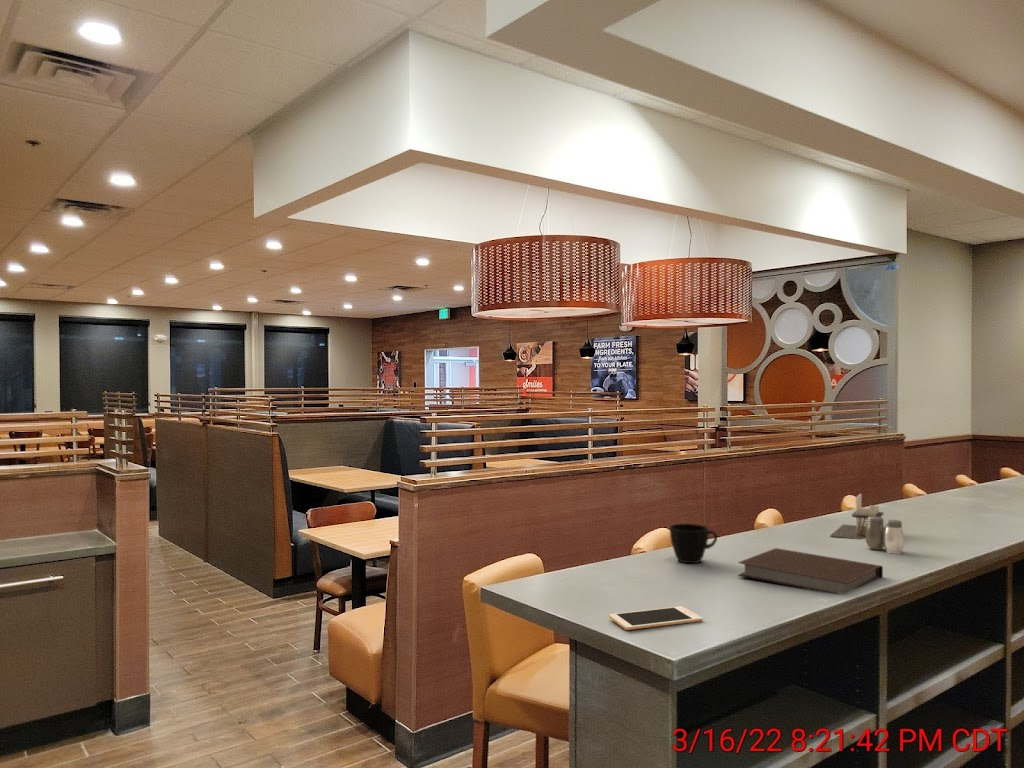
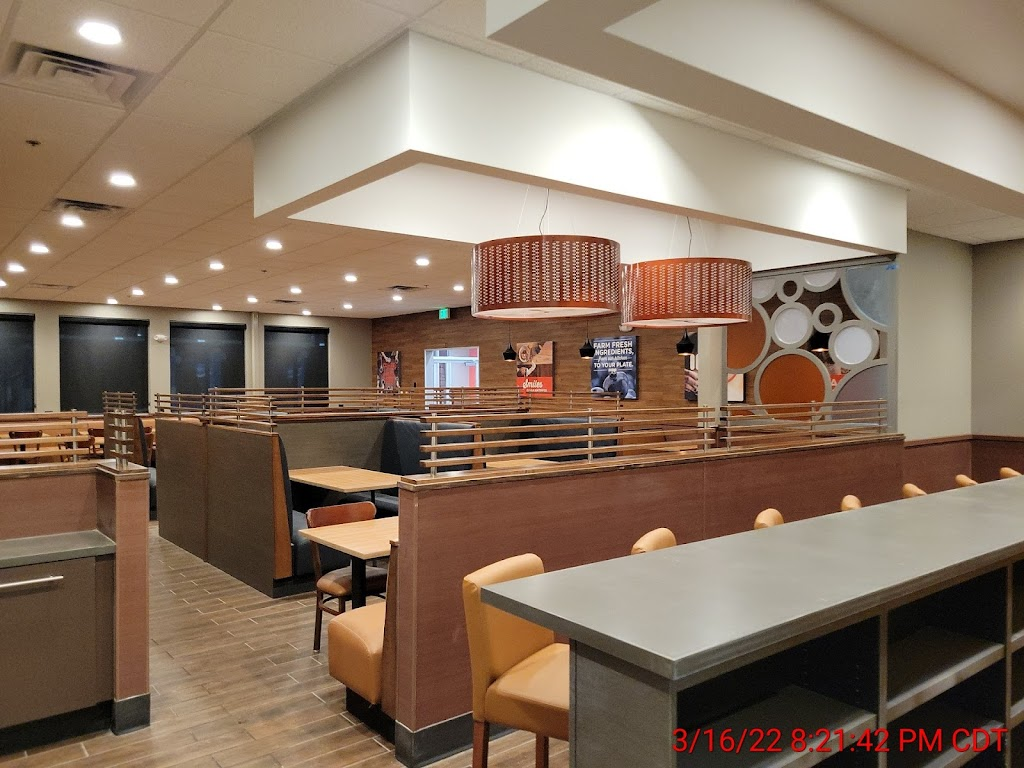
- notebook [737,547,884,595]
- napkin holder [829,493,884,540]
- cell phone [608,605,703,631]
- cup [669,523,718,564]
- salt and pepper shaker [865,517,905,555]
